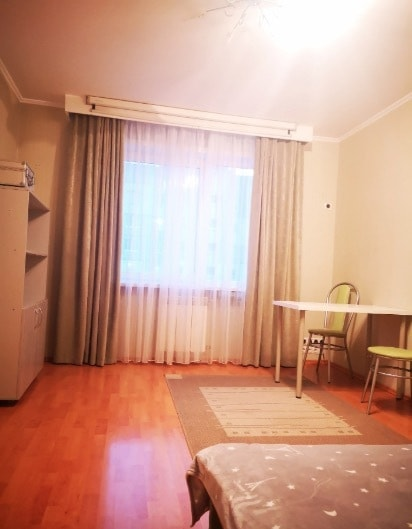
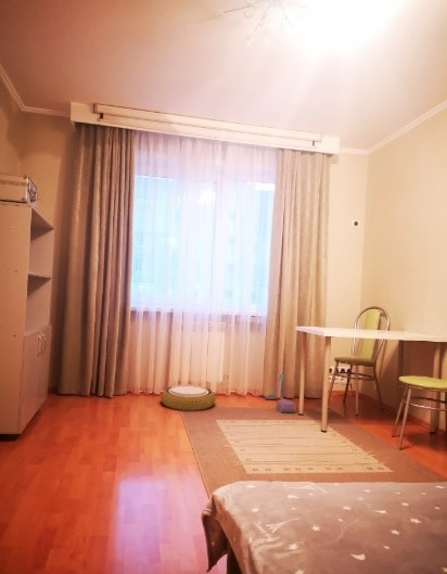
+ vacuum cleaner [264,372,296,413]
+ woven basket [159,383,217,411]
